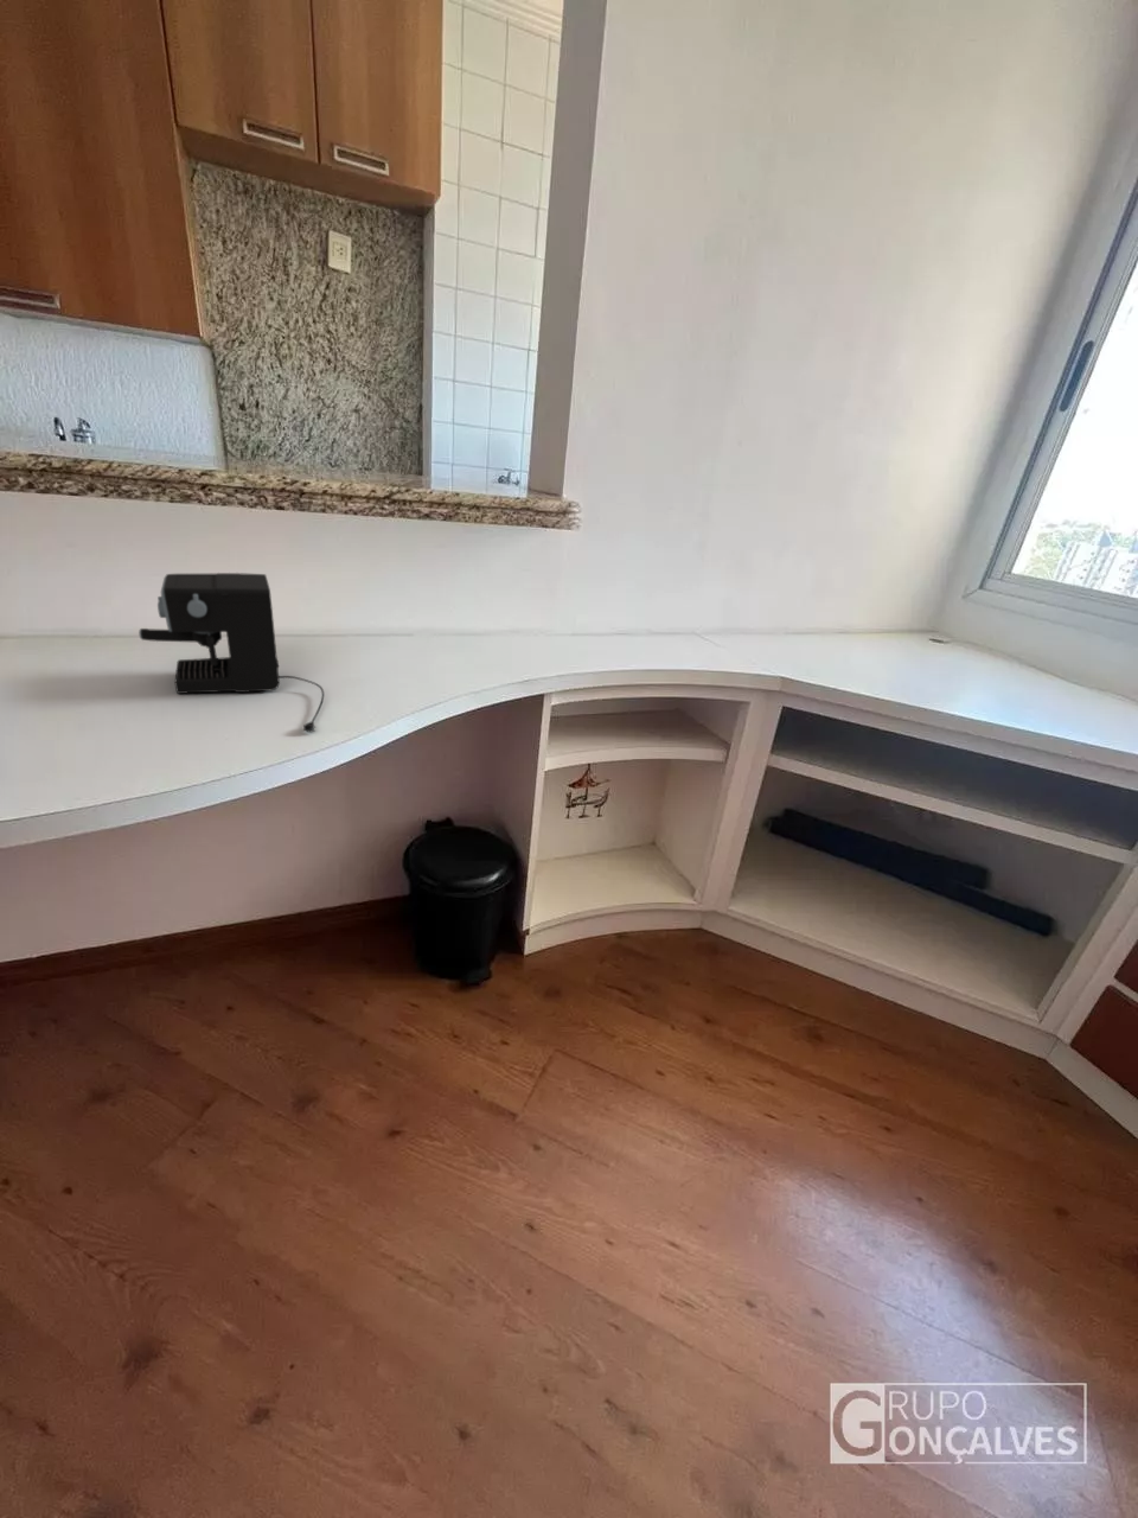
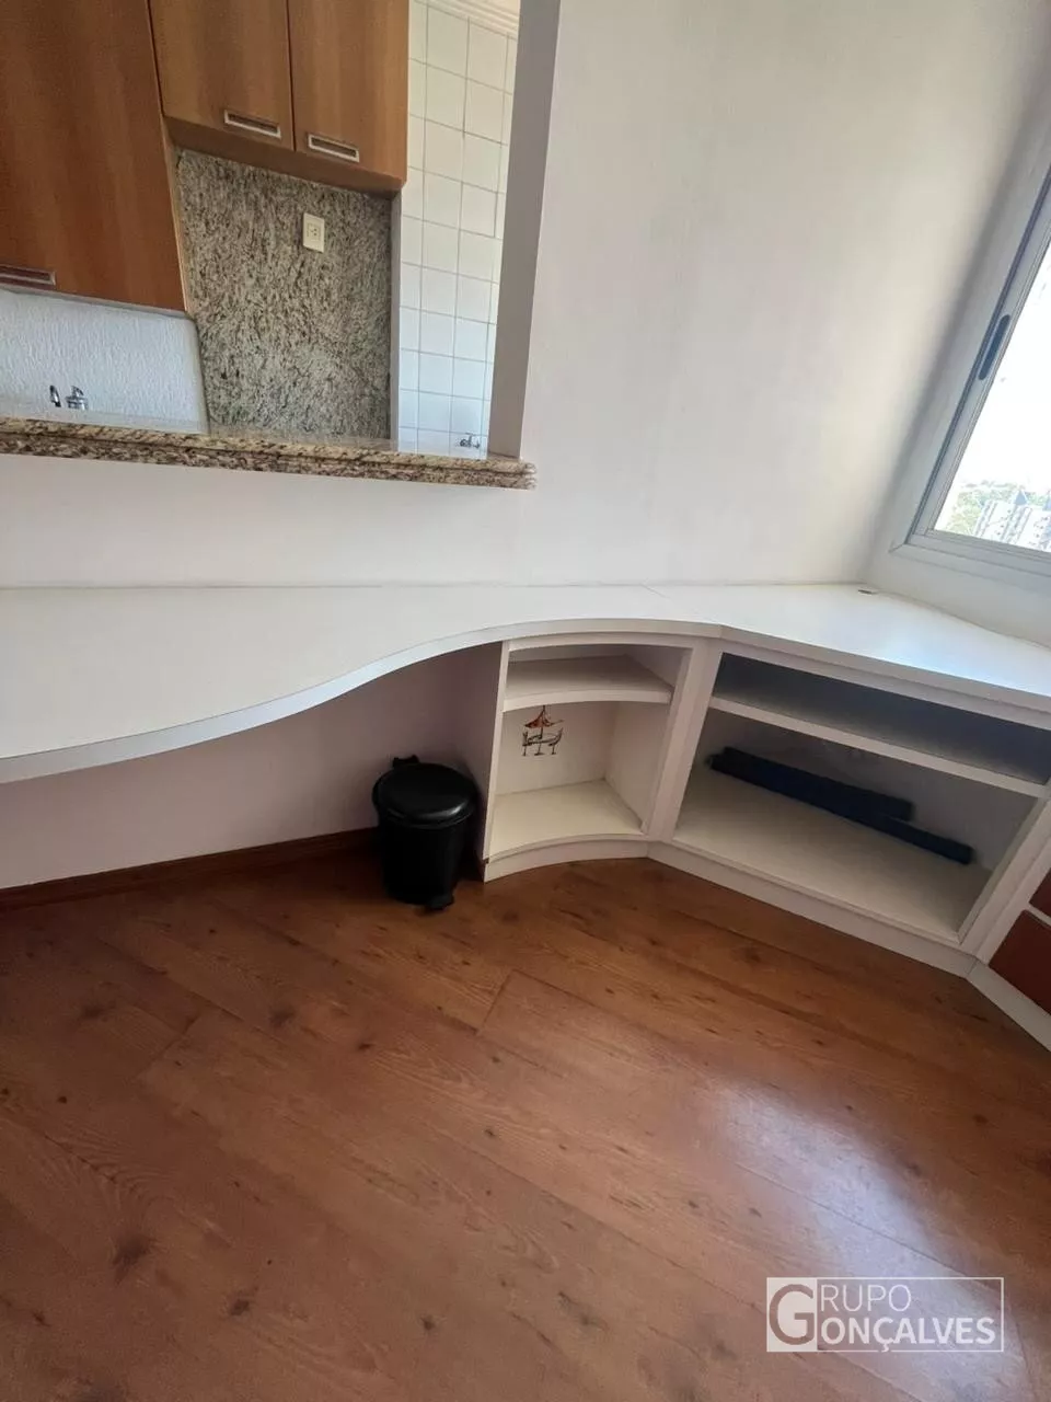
- coffee maker [137,571,325,733]
